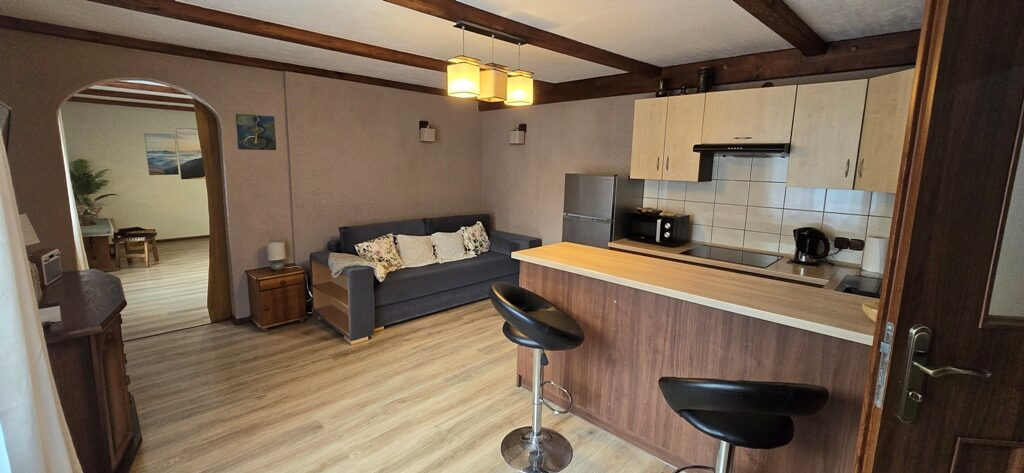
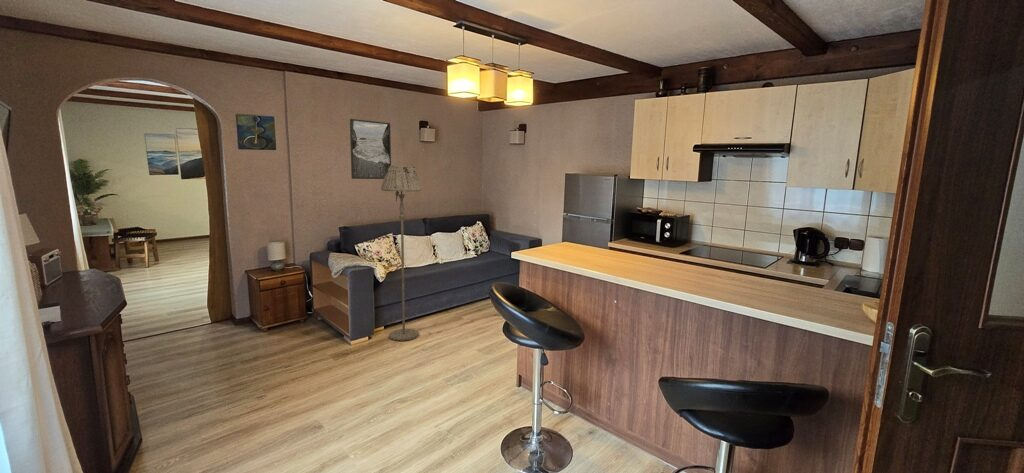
+ floor lamp [380,164,423,342]
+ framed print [349,118,392,180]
